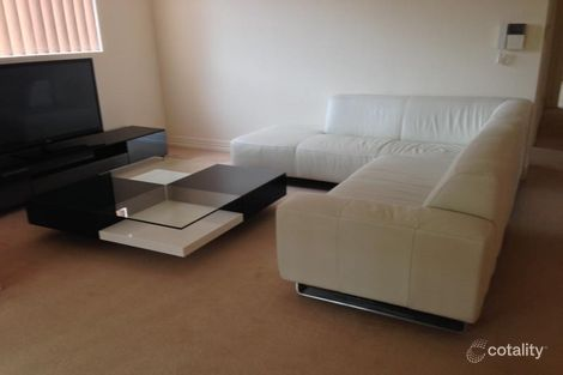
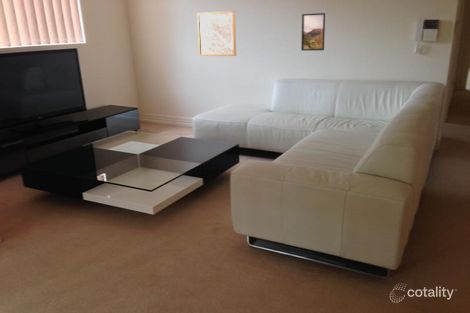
+ wall art [196,10,237,57]
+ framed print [300,12,326,52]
